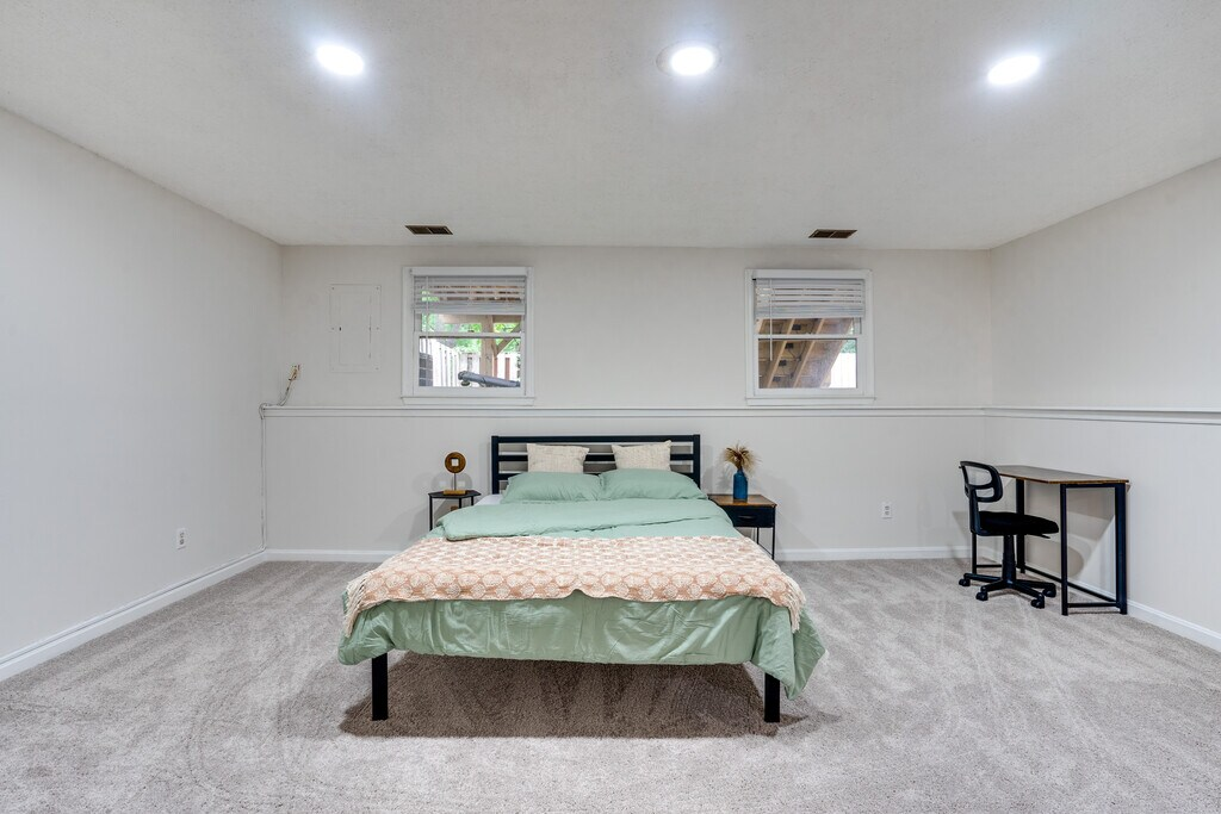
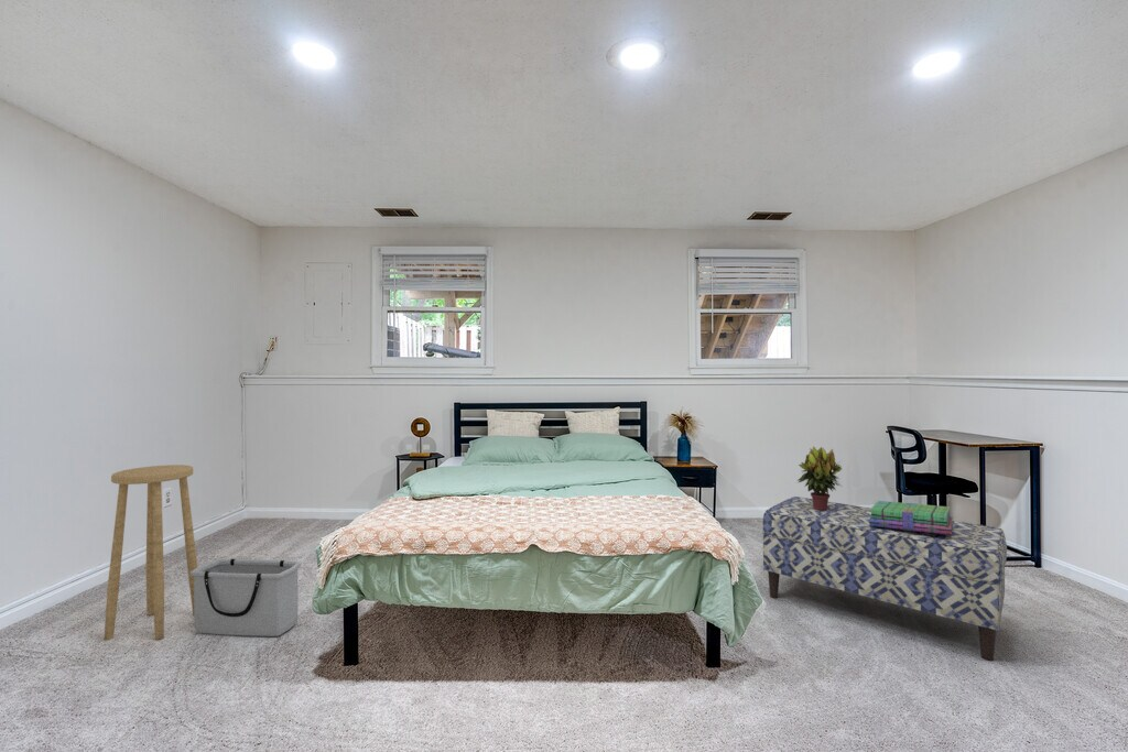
+ stack of books [869,500,954,535]
+ stool [104,464,198,641]
+ potted plant [796,446,844,511]
+ bench [761,495,1008,662]
+ storage bin [191,558,302,637]
